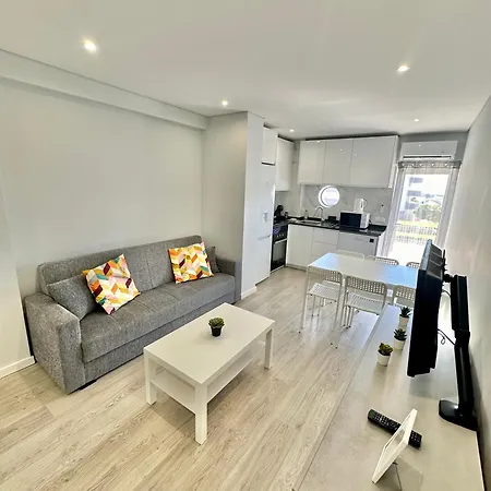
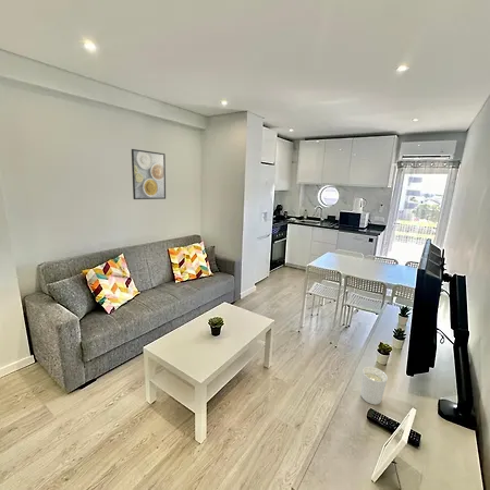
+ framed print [131,148,167,200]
+ candle holder [359,366,389,405]
